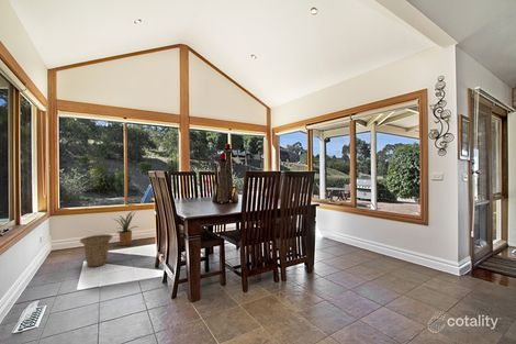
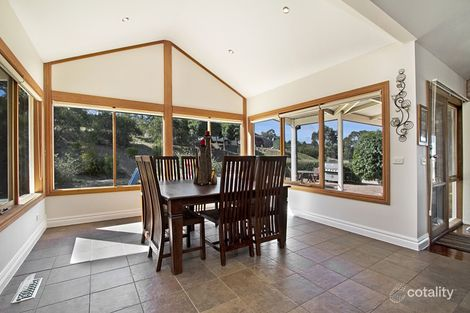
- basket [79,233,114,268]
- house plant [112,210,138,246]
